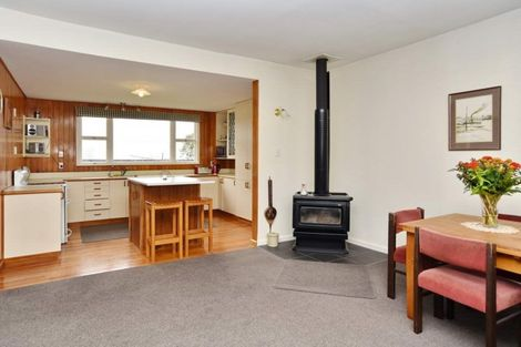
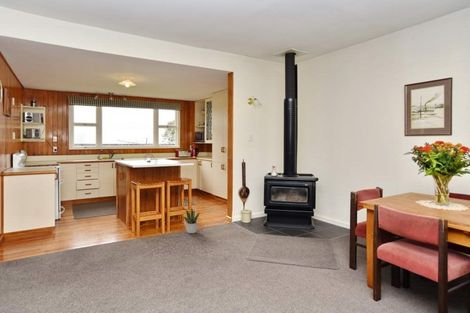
+ potted plant [183,207,201,234]
